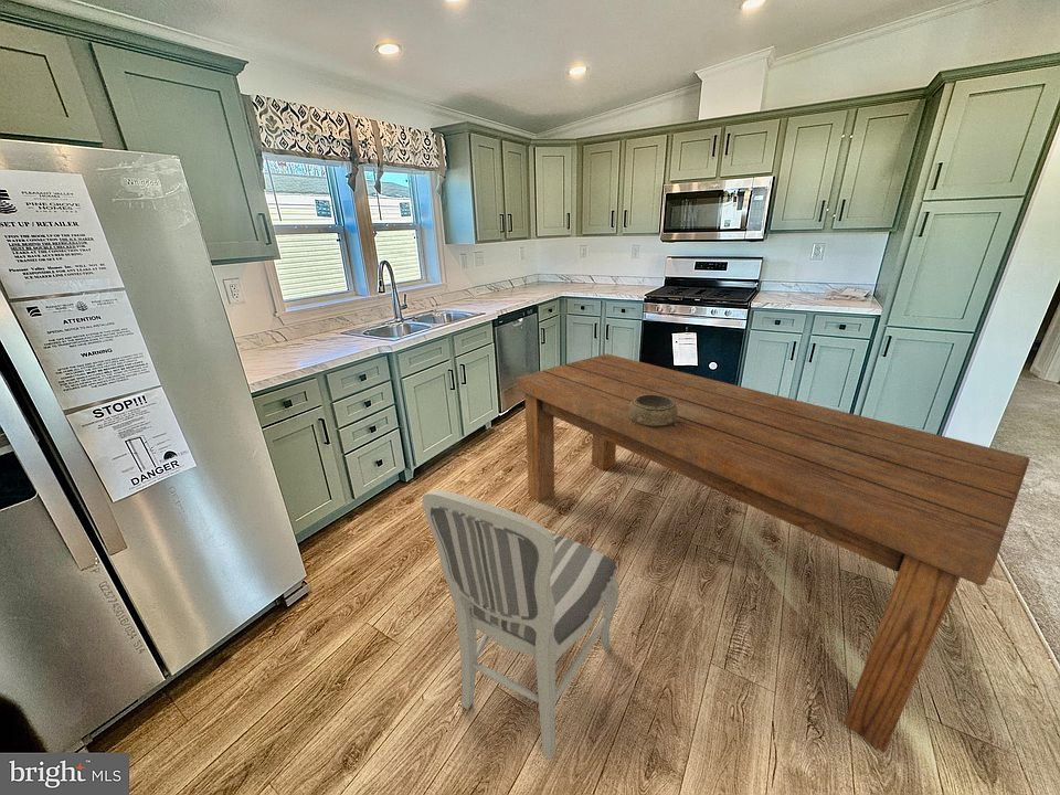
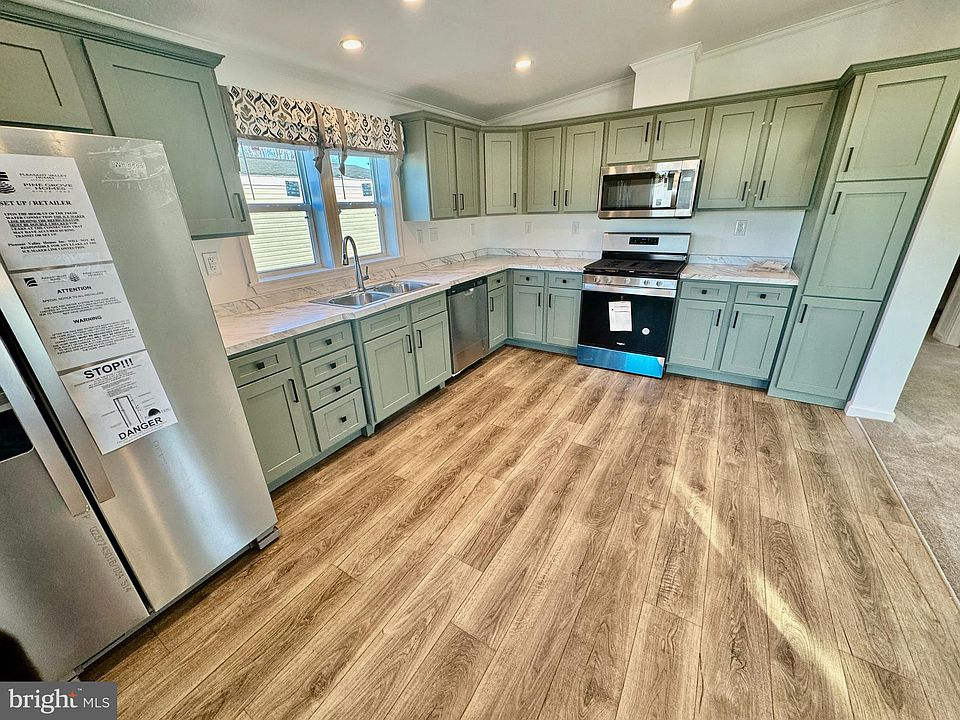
- decorative bowl [629,394,679,426]
- dining chair [422,488,621,761]
- dining table [516,353,1031,754]
